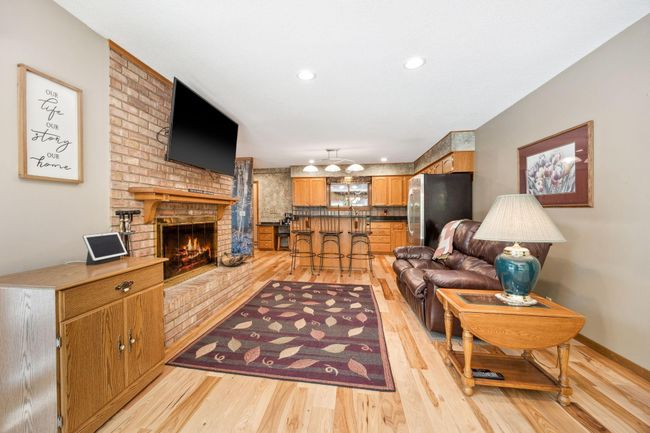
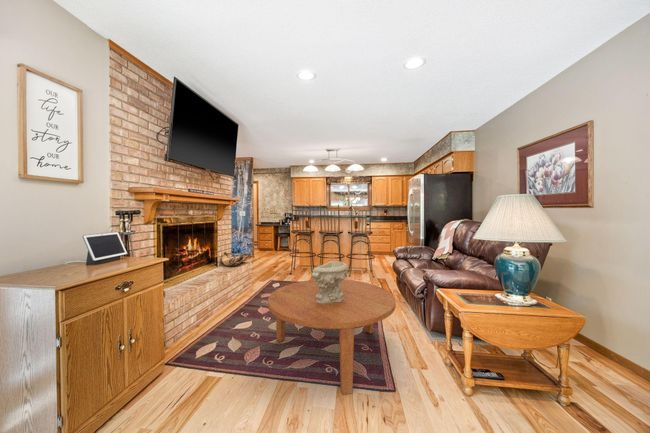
+ decorative bowl [311,260,349,304]
+ coffee table [267,279,397,395]
